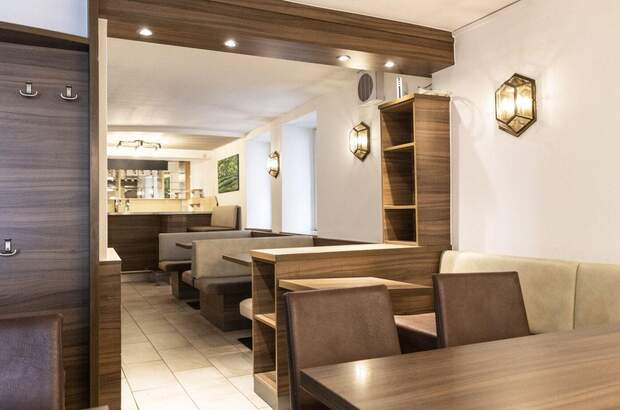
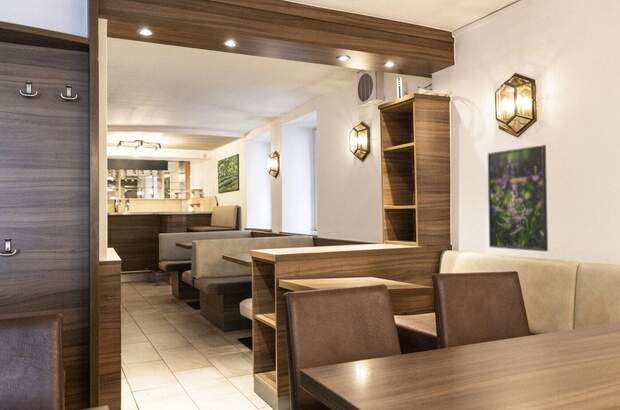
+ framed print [487,144,549,252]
